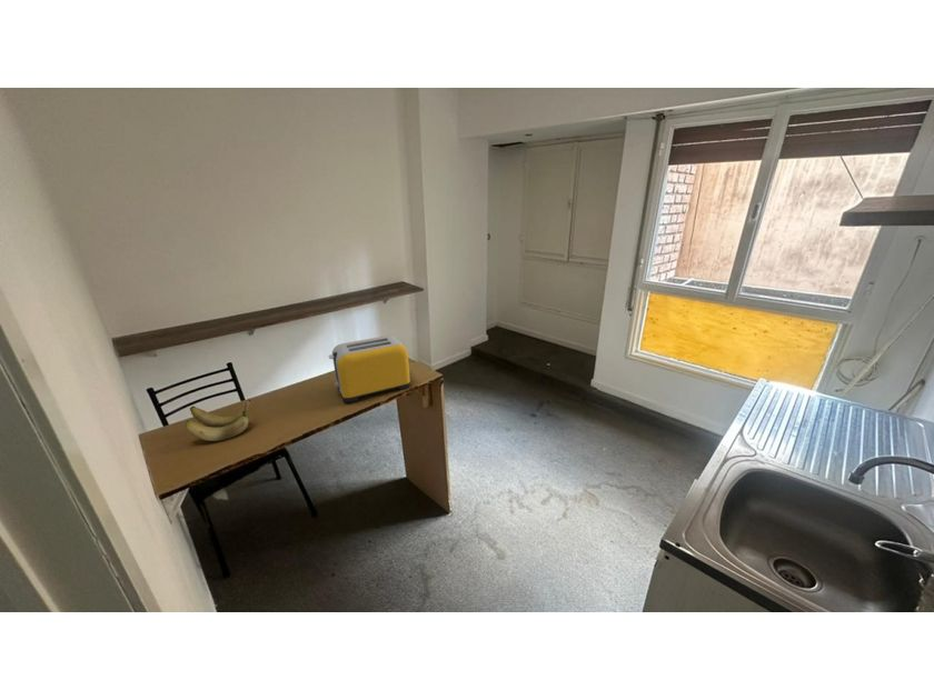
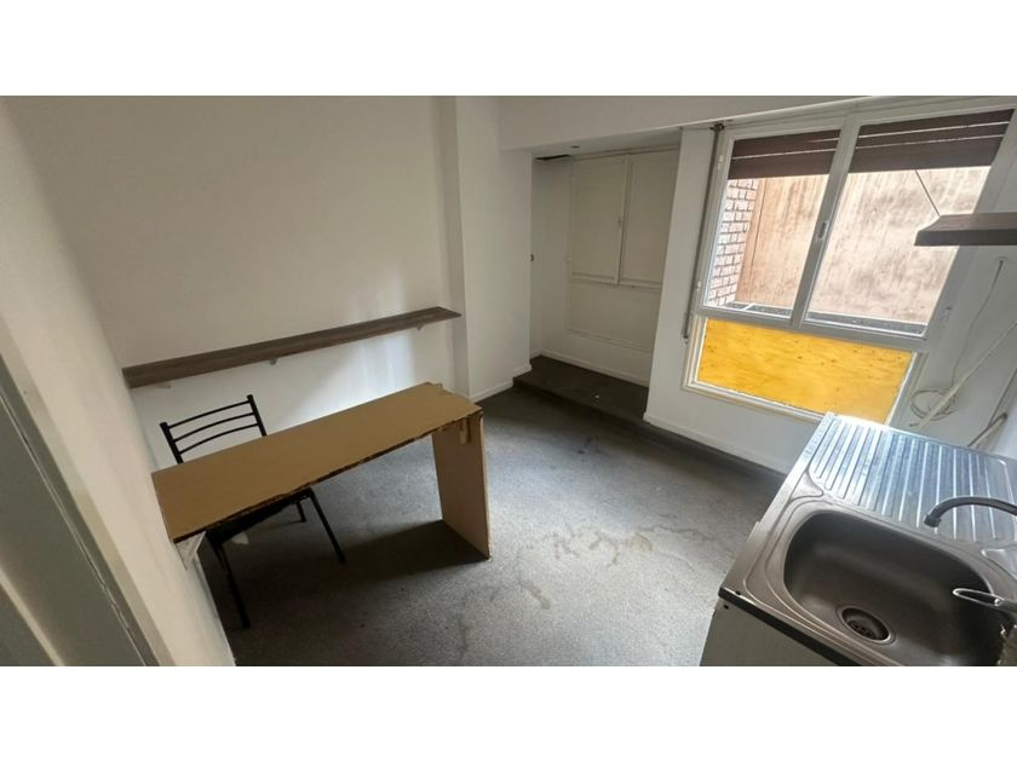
- toaster [327,334,411,403]
- banana [185,398,251,442]
